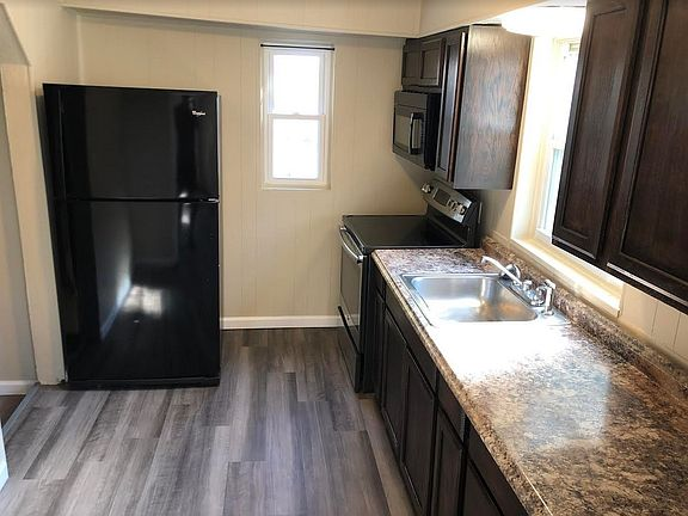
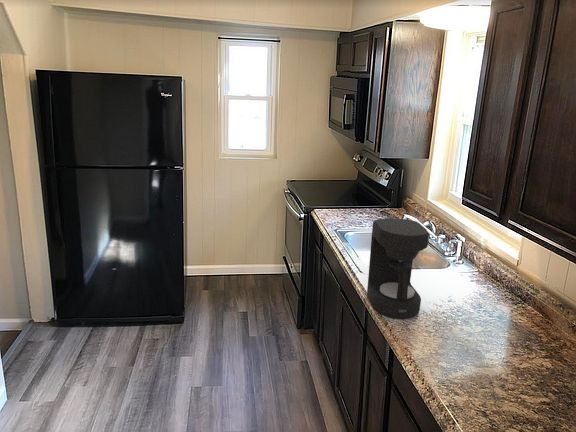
+ coffee maker [366,217,430,319]
